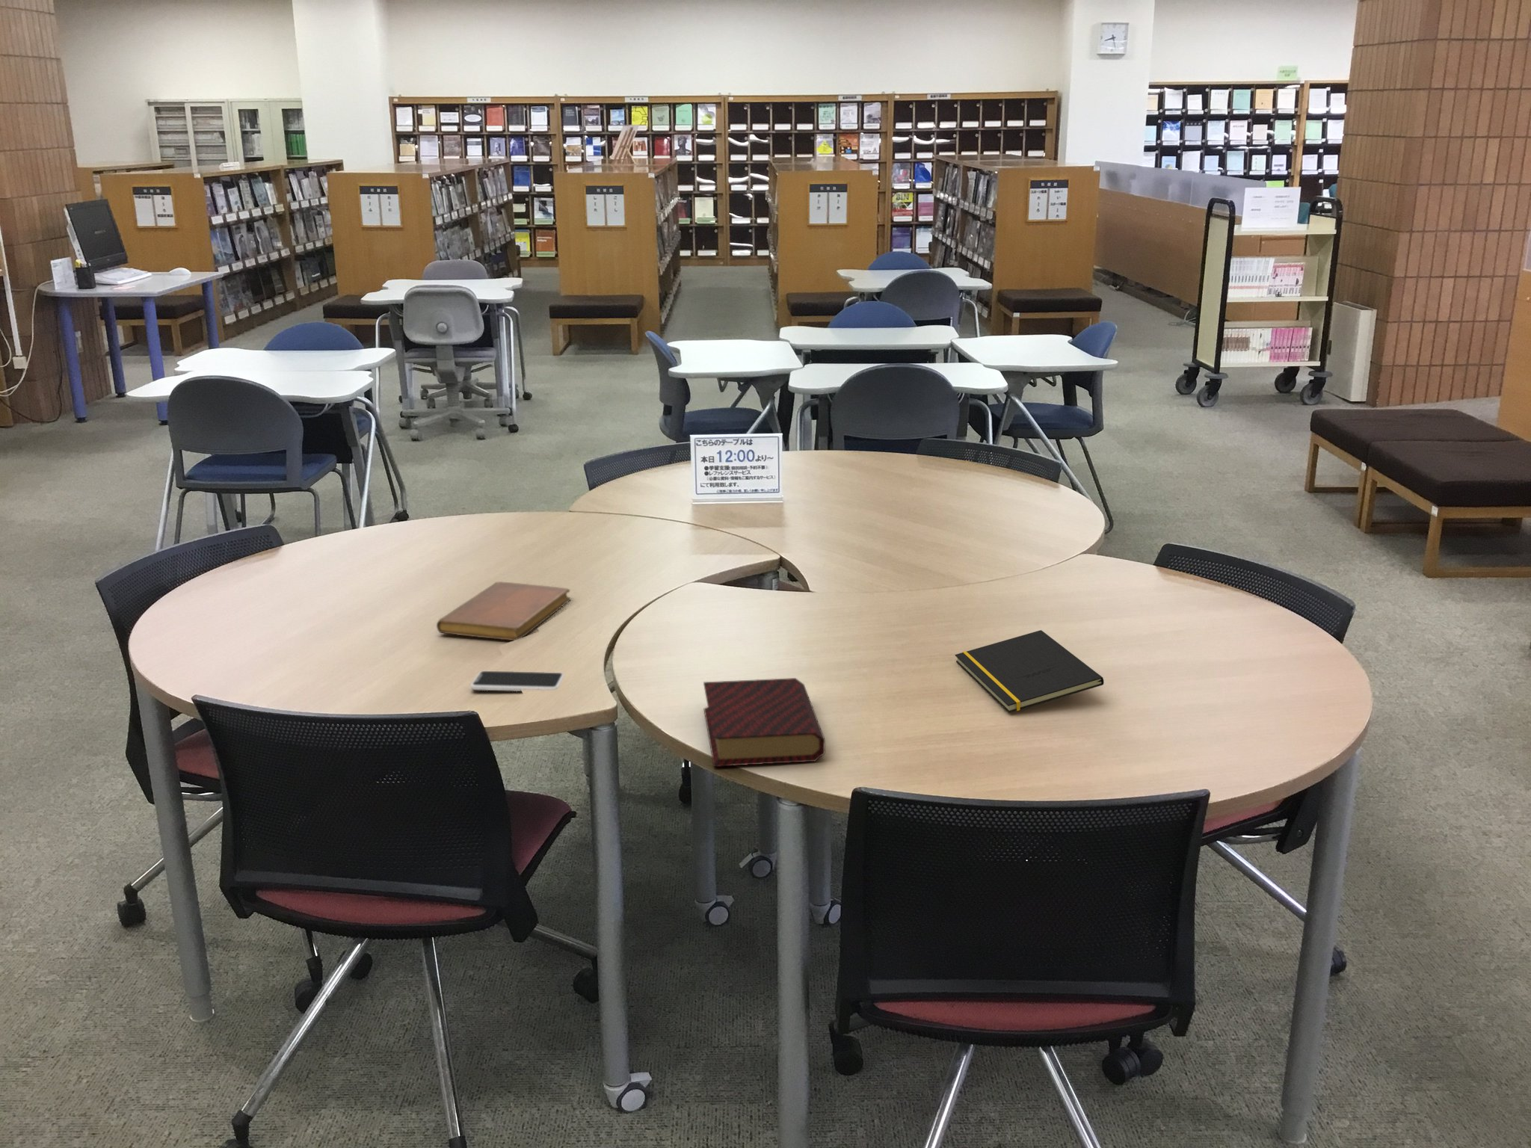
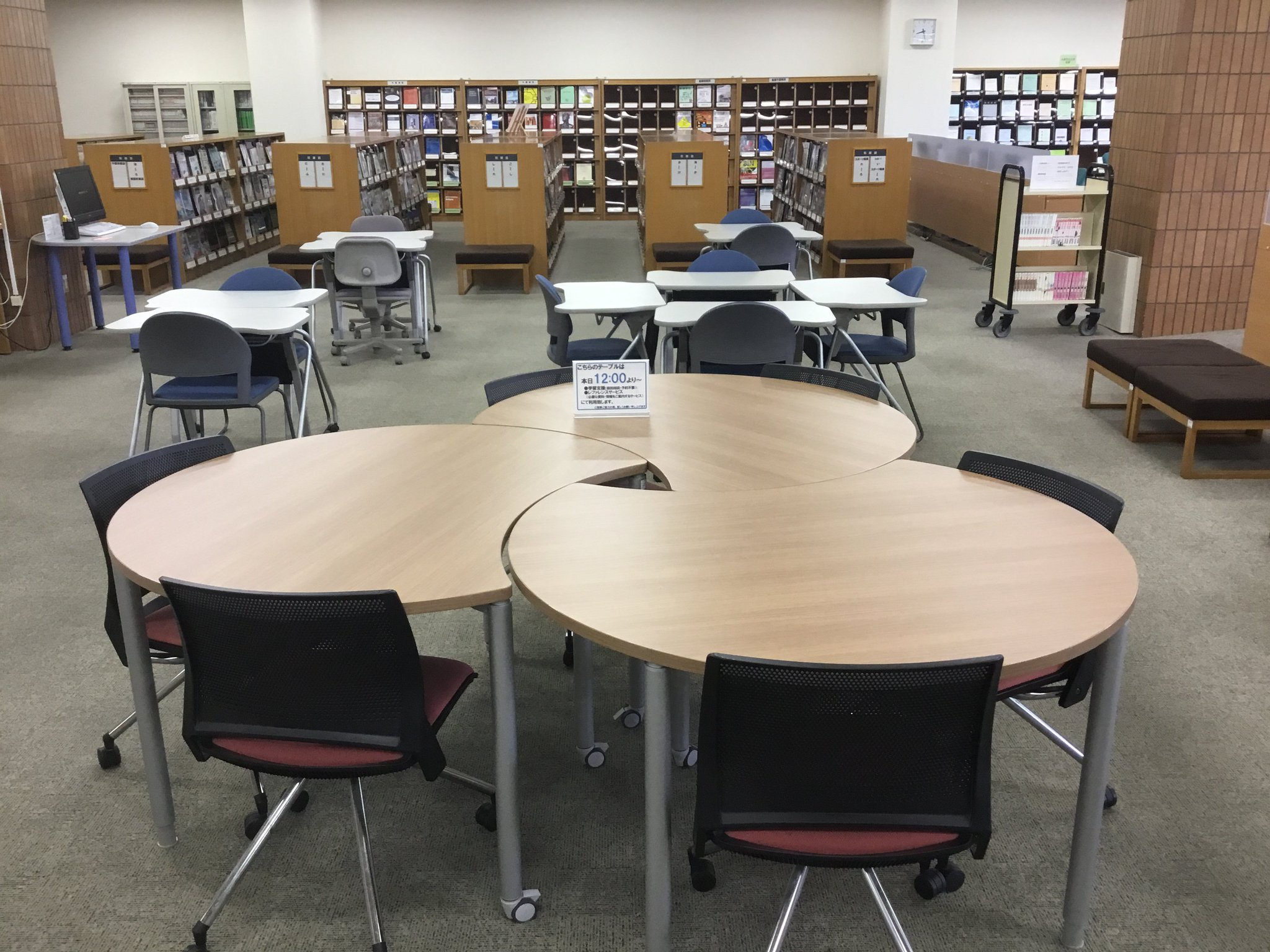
- book [703,678,826,768]
- notepad [955,629,1104,713]
- smartphone [469,670,565,692]
- notebook [436,581,571,642]
